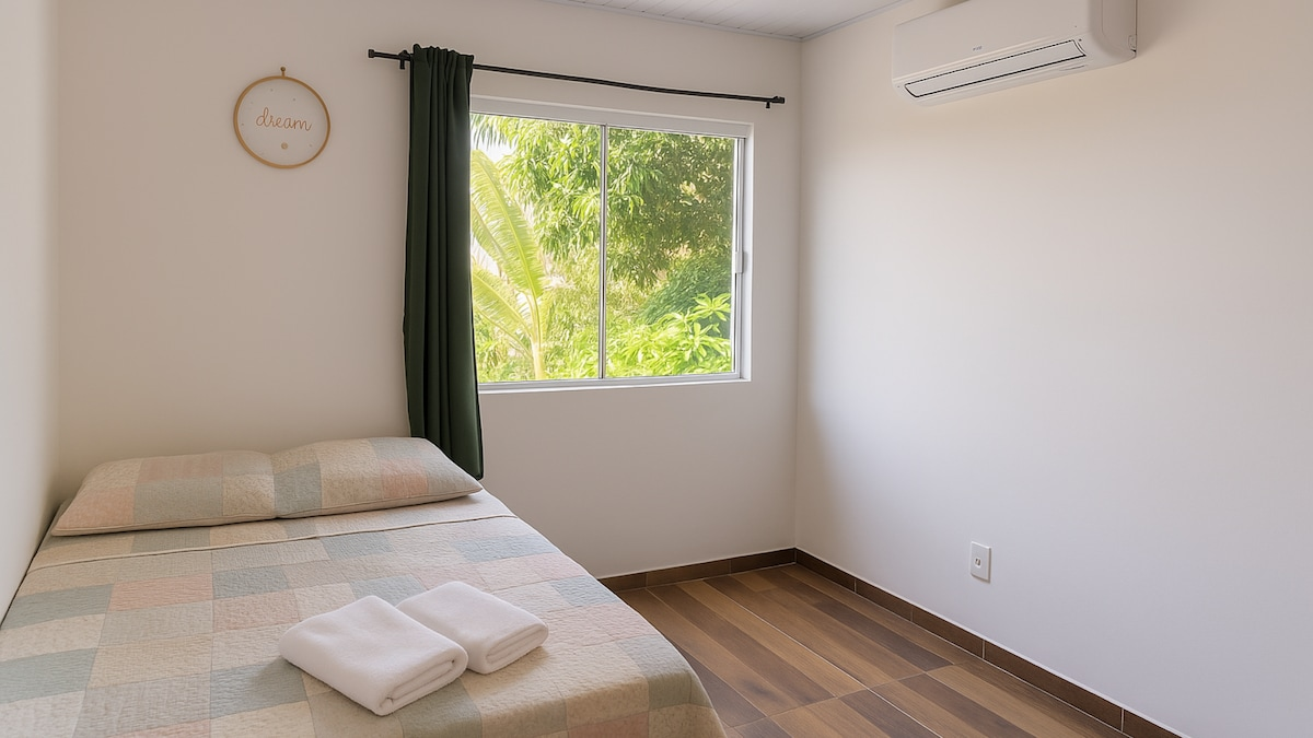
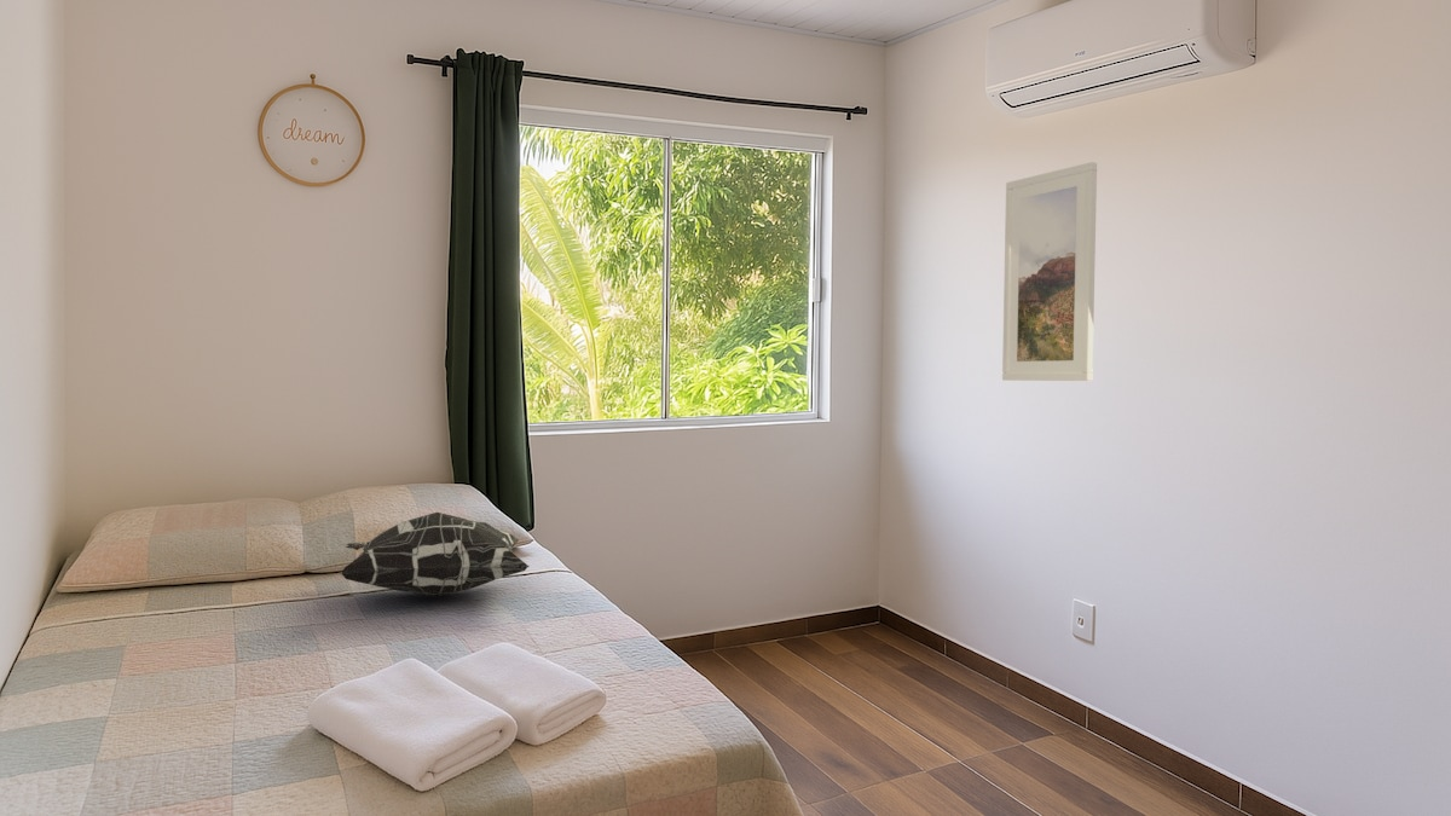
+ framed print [1001,161,1098,382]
+ decorative pillow [339,511,531,597]
